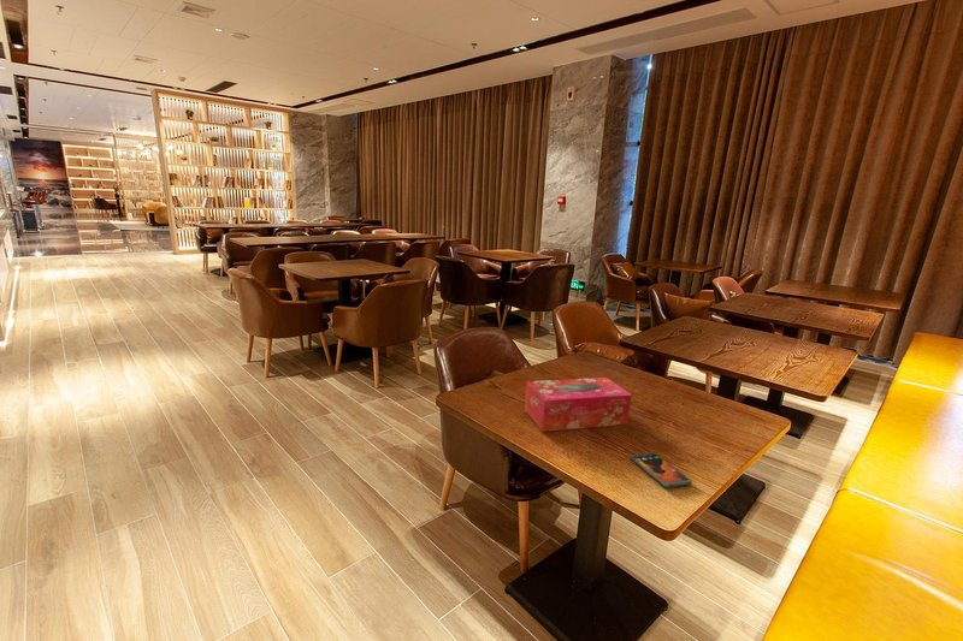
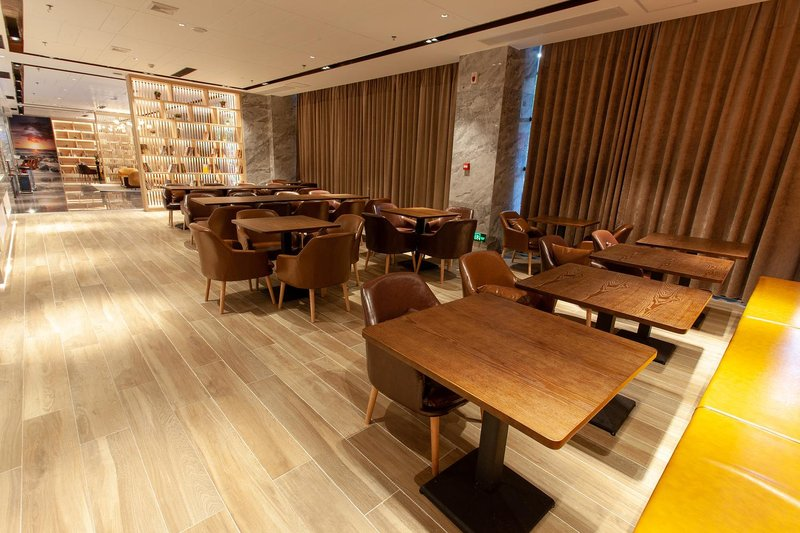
- smartphone [628,452,693,488]
- tissue box [524,376,633,433]
